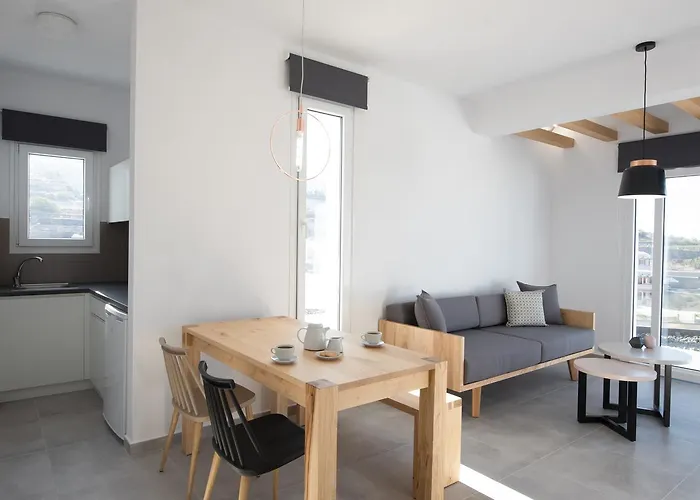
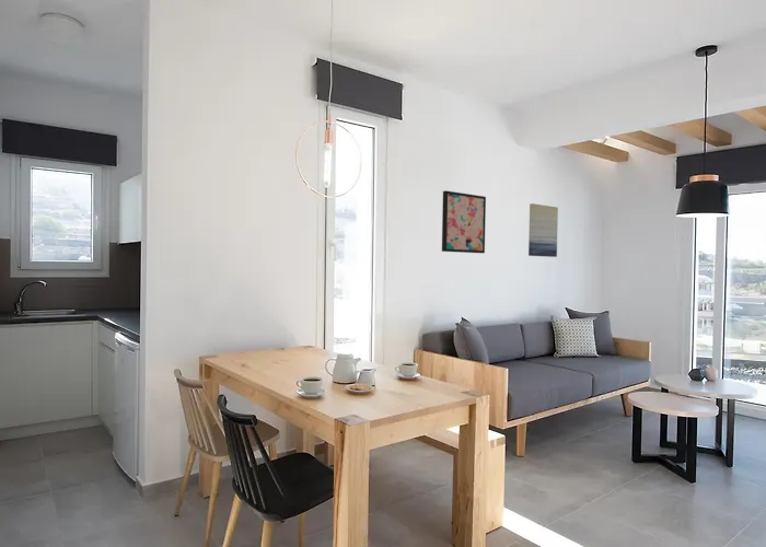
+ wall art [527,202,559,258]
+ wall art [441,189,487,254]
